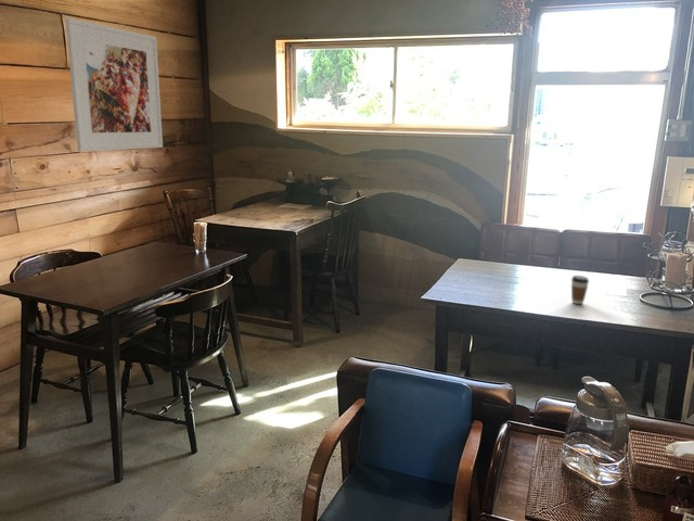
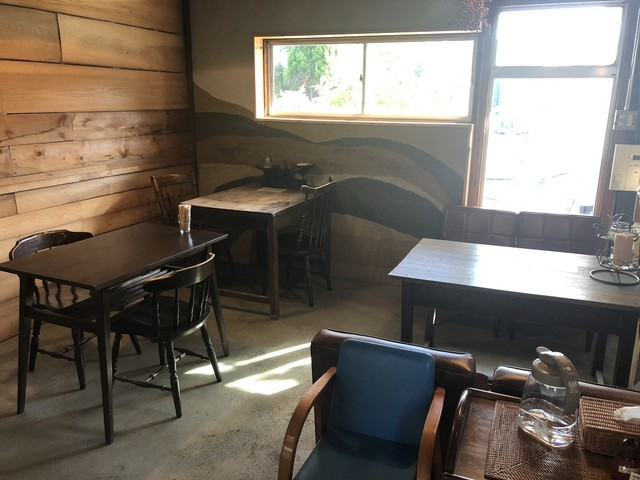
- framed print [64,17,164,153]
- coffee cup [570,275,590,305]
